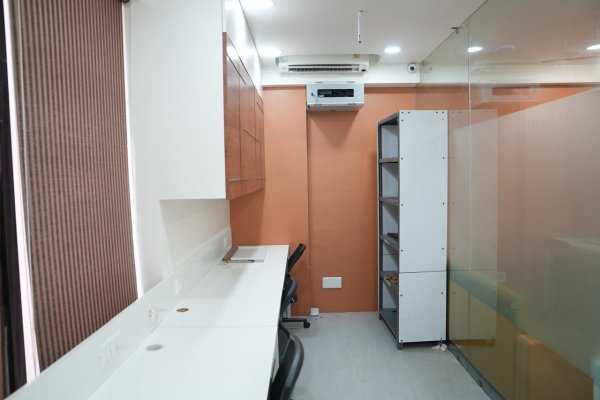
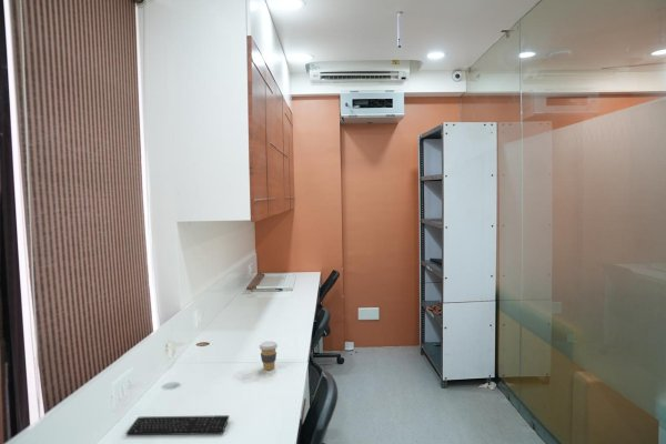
+ coffee cup [259,341,279,371]
+ keyboard [124,414,231,436]
